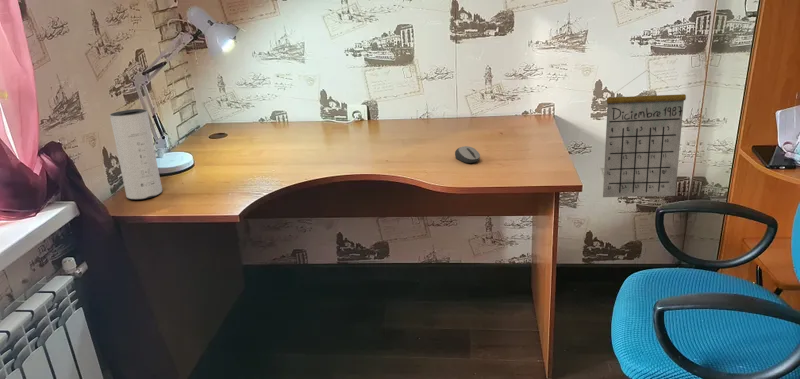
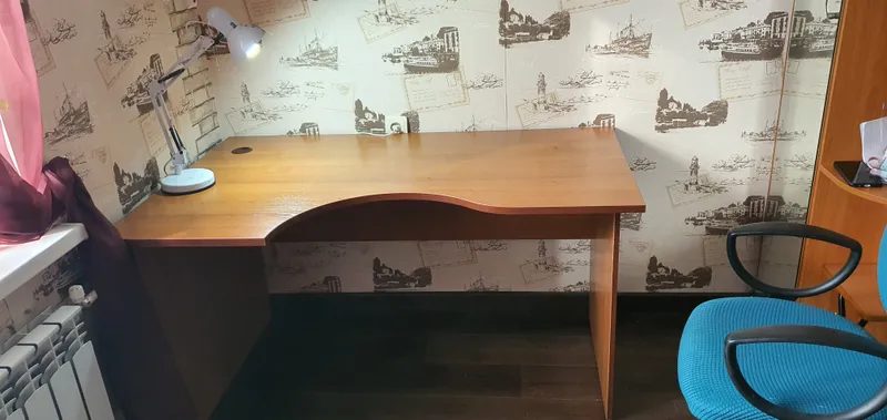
- calendar [602,69,687,198]
- computer mouse [454,145,481,164]
- speaker [109,108,163,201]
